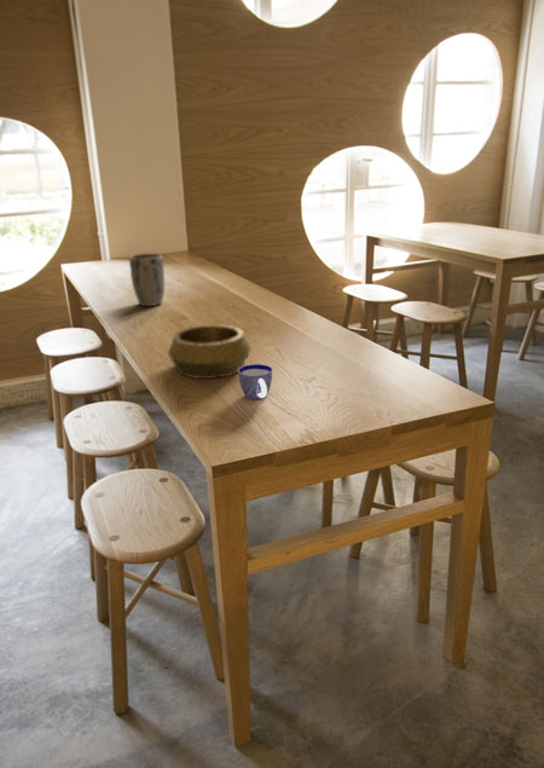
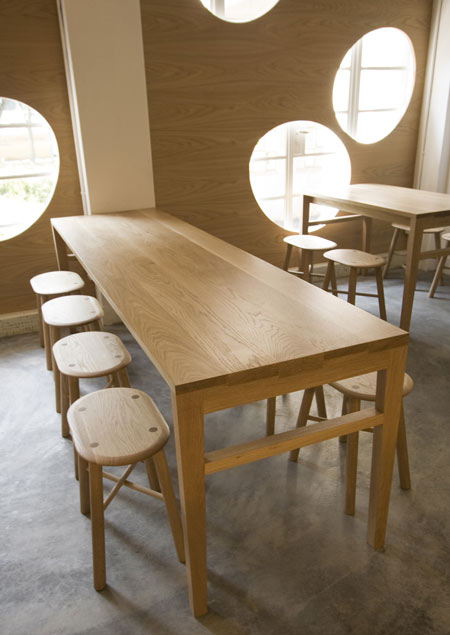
- decorative bowl [167,323,251,380]
- plant pot [128,253,166,307]
- cup [237,363,273,400]
